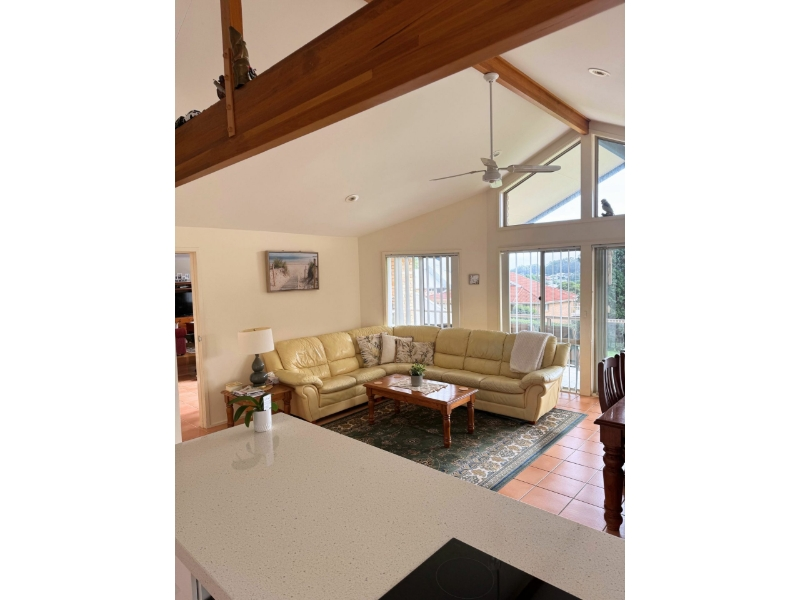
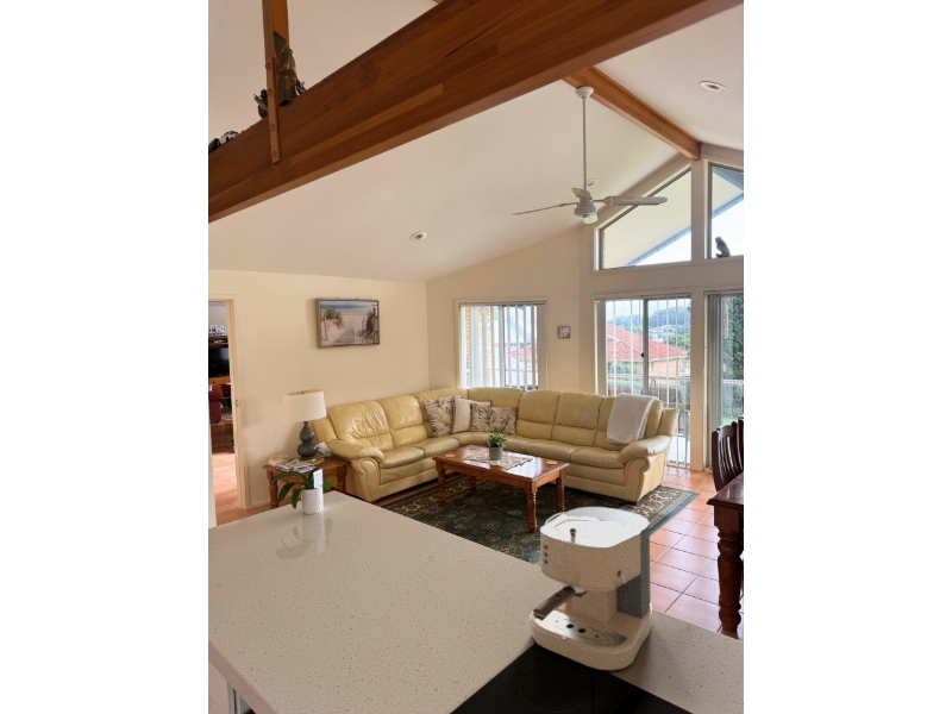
+ coffee maker [528,506,653,671]
